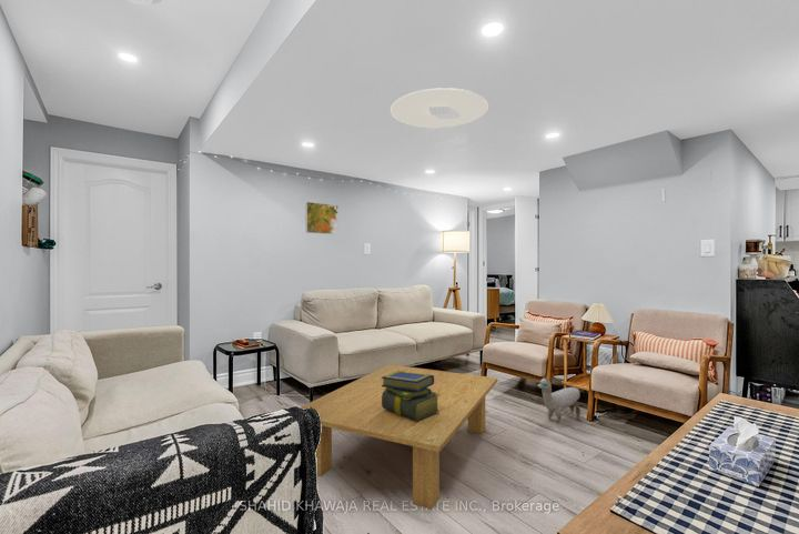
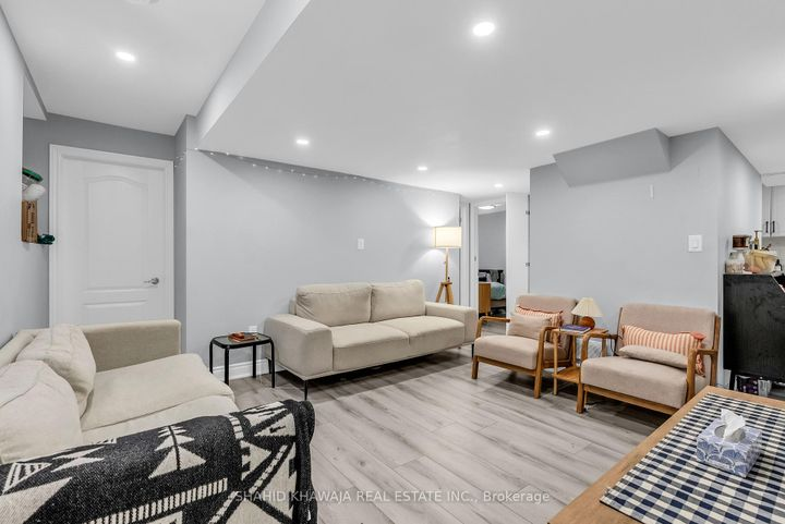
- plush toy [537,375,581,424]
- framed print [304,201,340,235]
- ceiling light [390,87,489,129]
- stack of books [382,371,439,421]
- coffee table [300,363,498,511]
